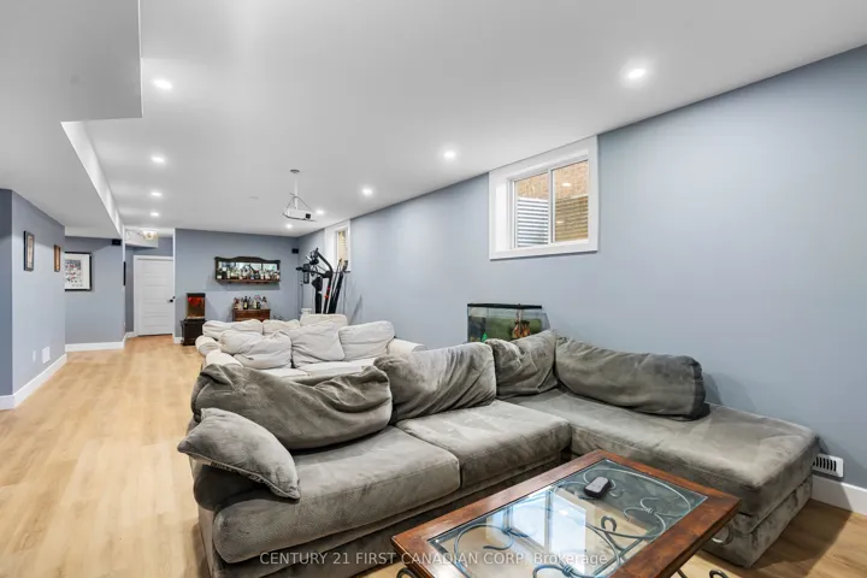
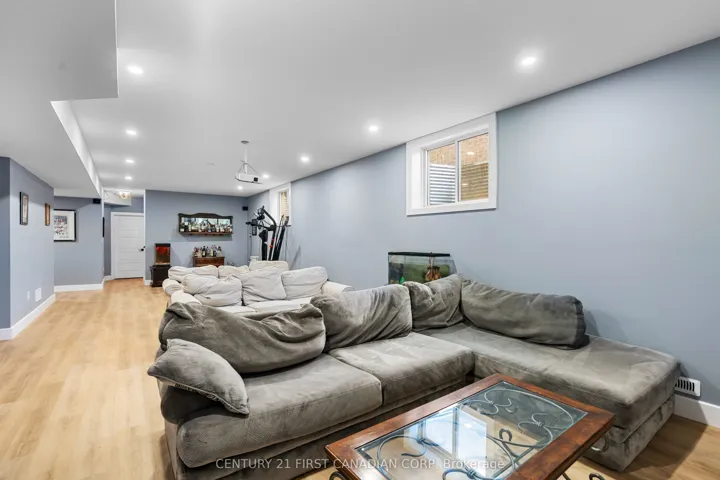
- remote control [582,476,612,499]
